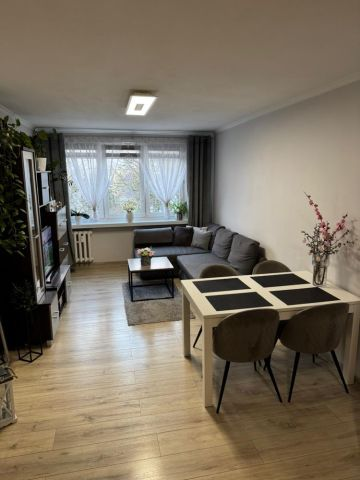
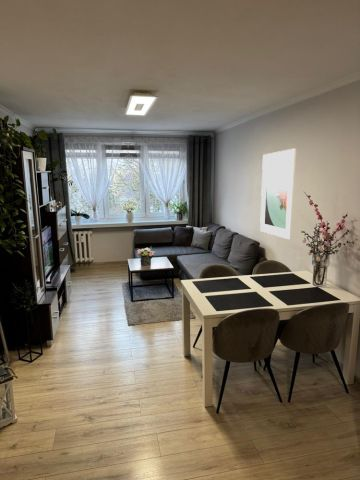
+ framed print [259,147,297,241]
